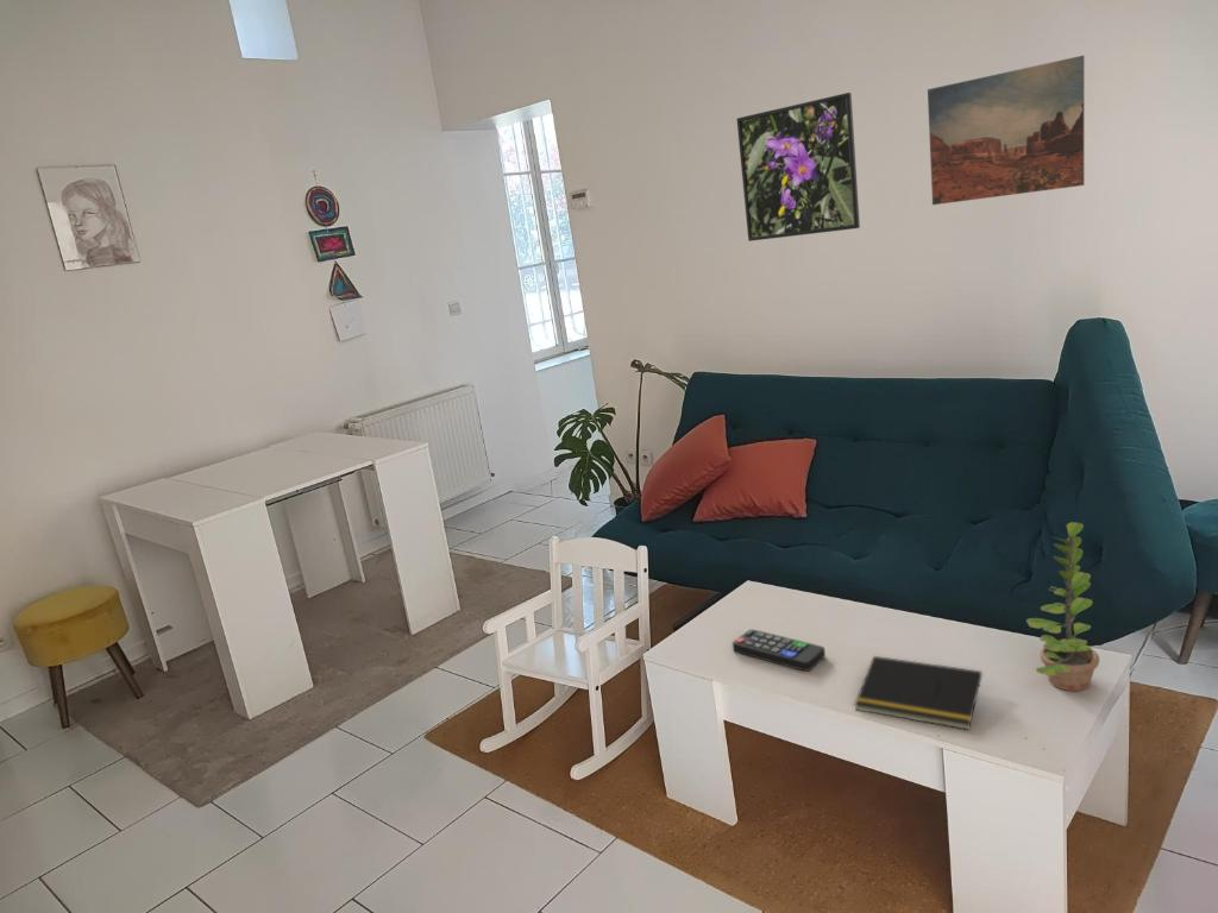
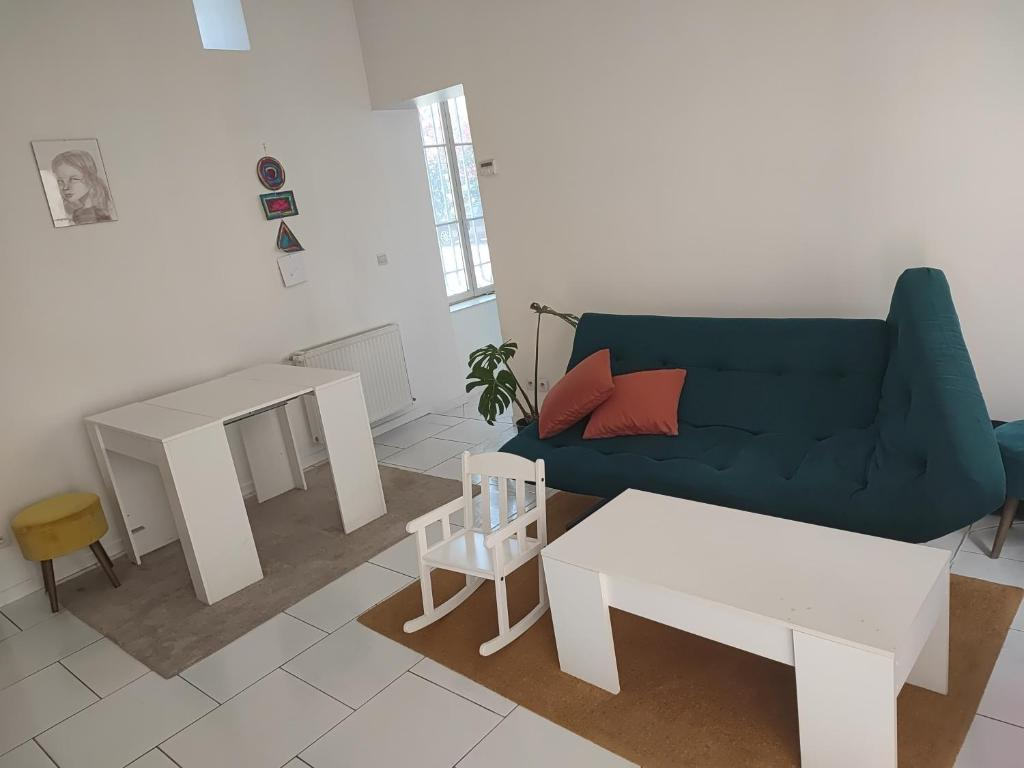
- notepad [854,655,984,731]
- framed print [735,92,861,243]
- wall art [927,55,1085,206]
- remote control [732,628,827,672]
- plant [1025,521,1100,692]
